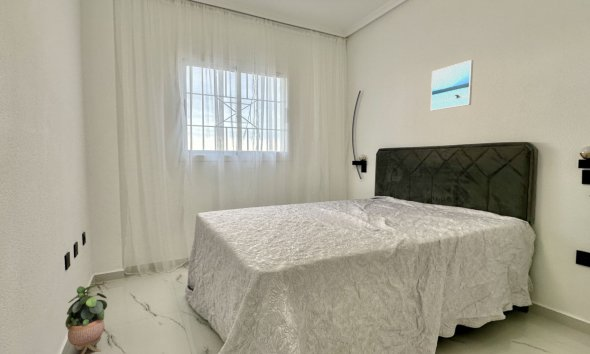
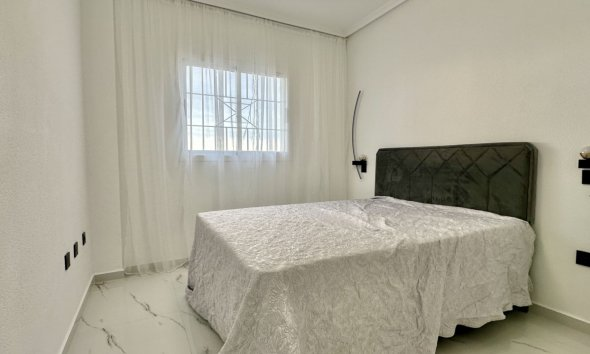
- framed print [430,59,474,112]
- potted plant [64,284,108,354]
